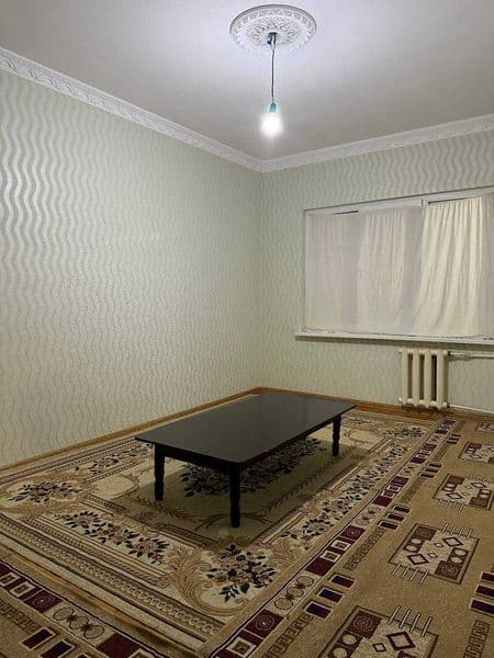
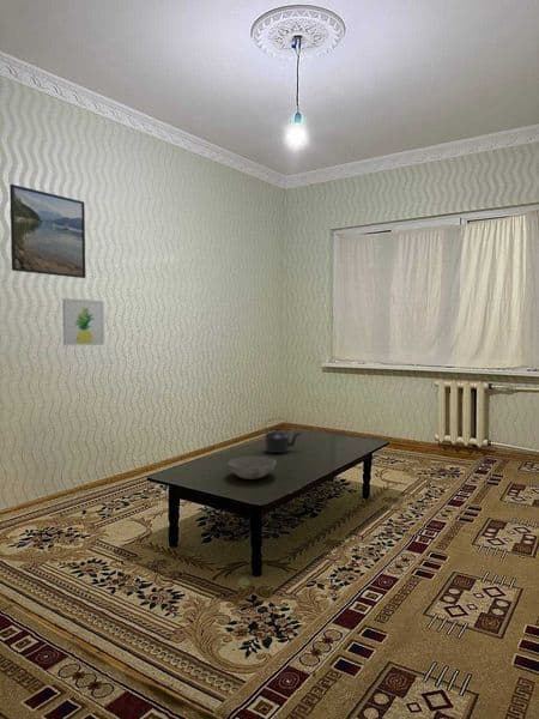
+ bowl [226,455,278,481]
+ wall art [61,297,105,346]
+ kettle [264,417,303,454]
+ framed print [8,183,86,279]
